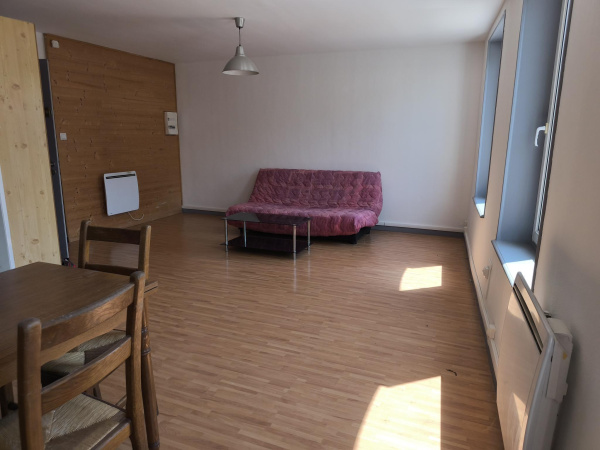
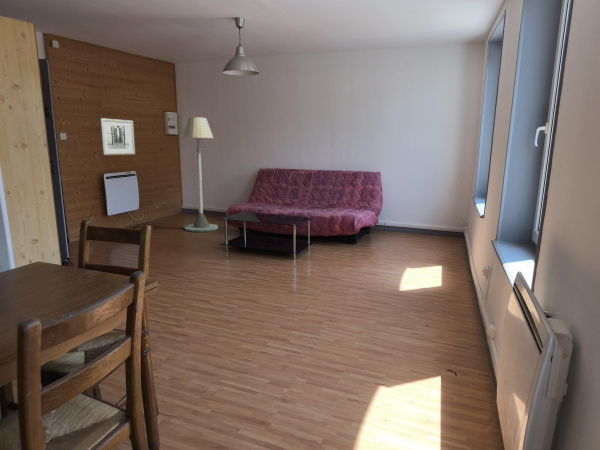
+ wall art [99,117,136,156]
+ floor lamp [182,117,219,233]
